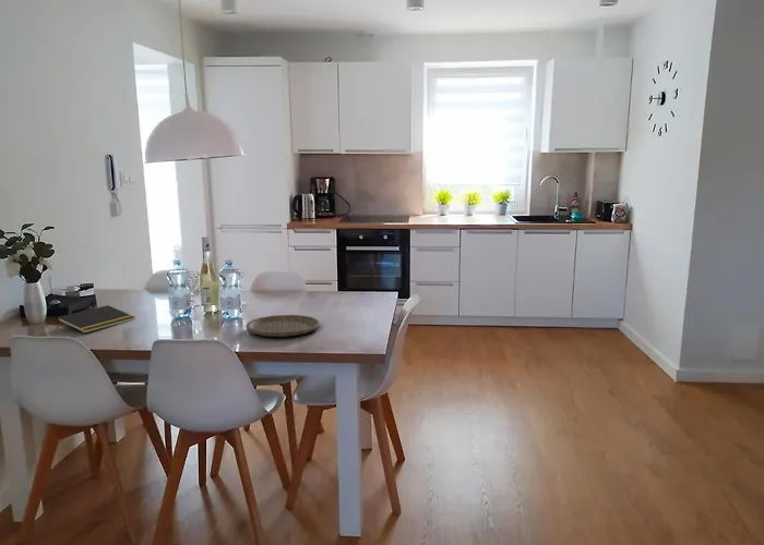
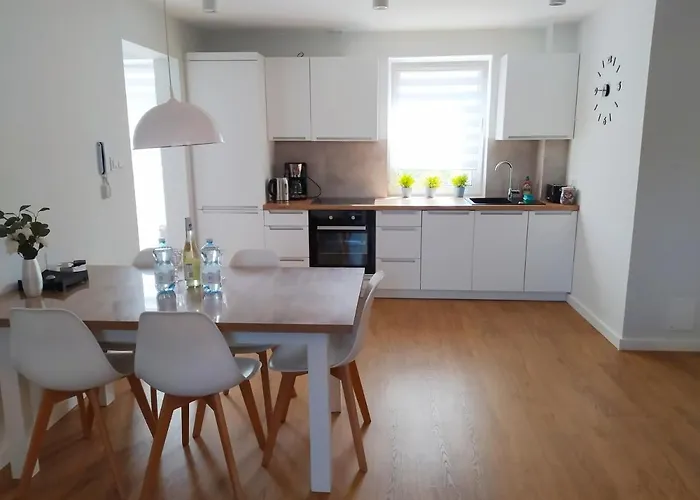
- notepad [56,304,135,335]
- plate [244,314,321,338]
